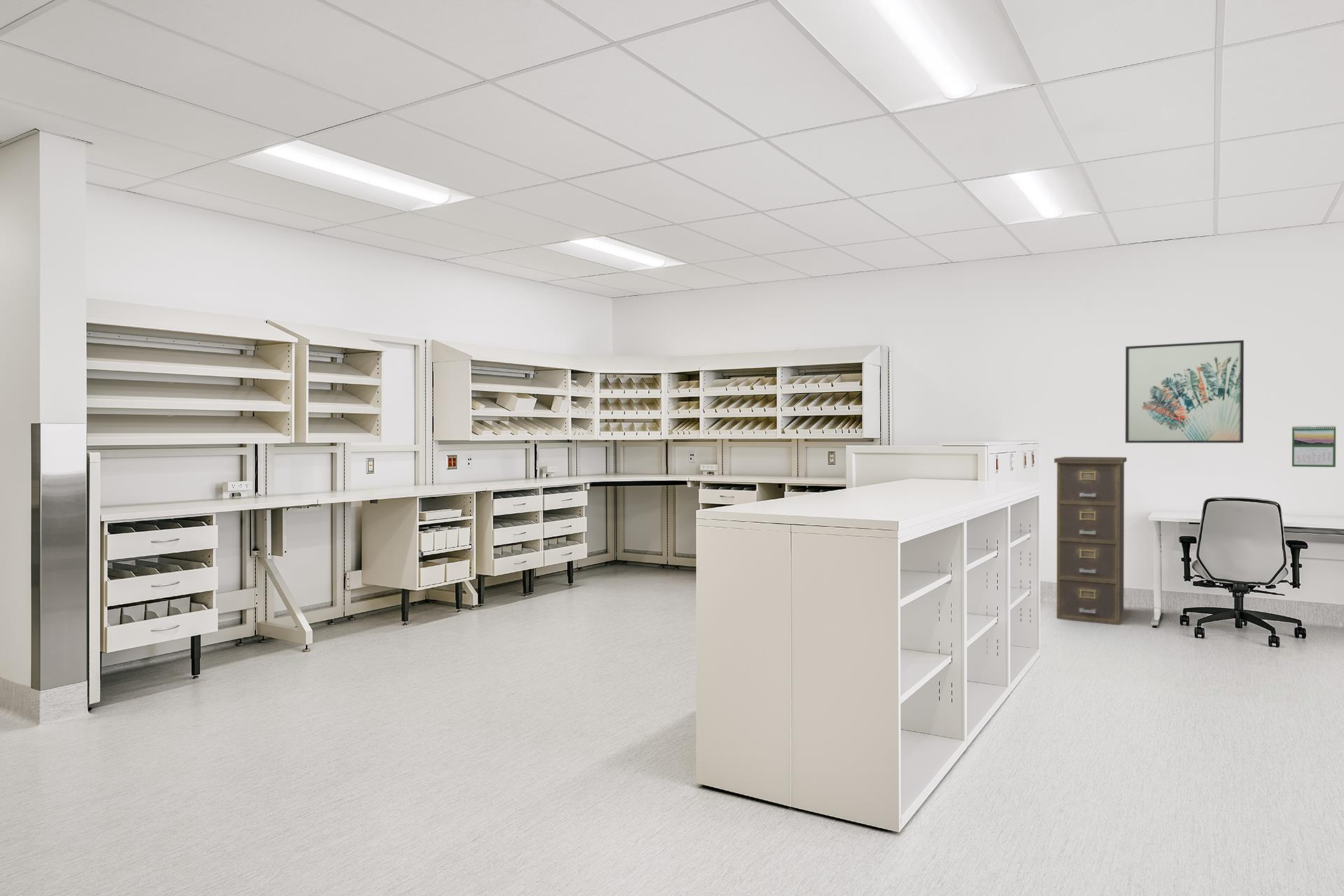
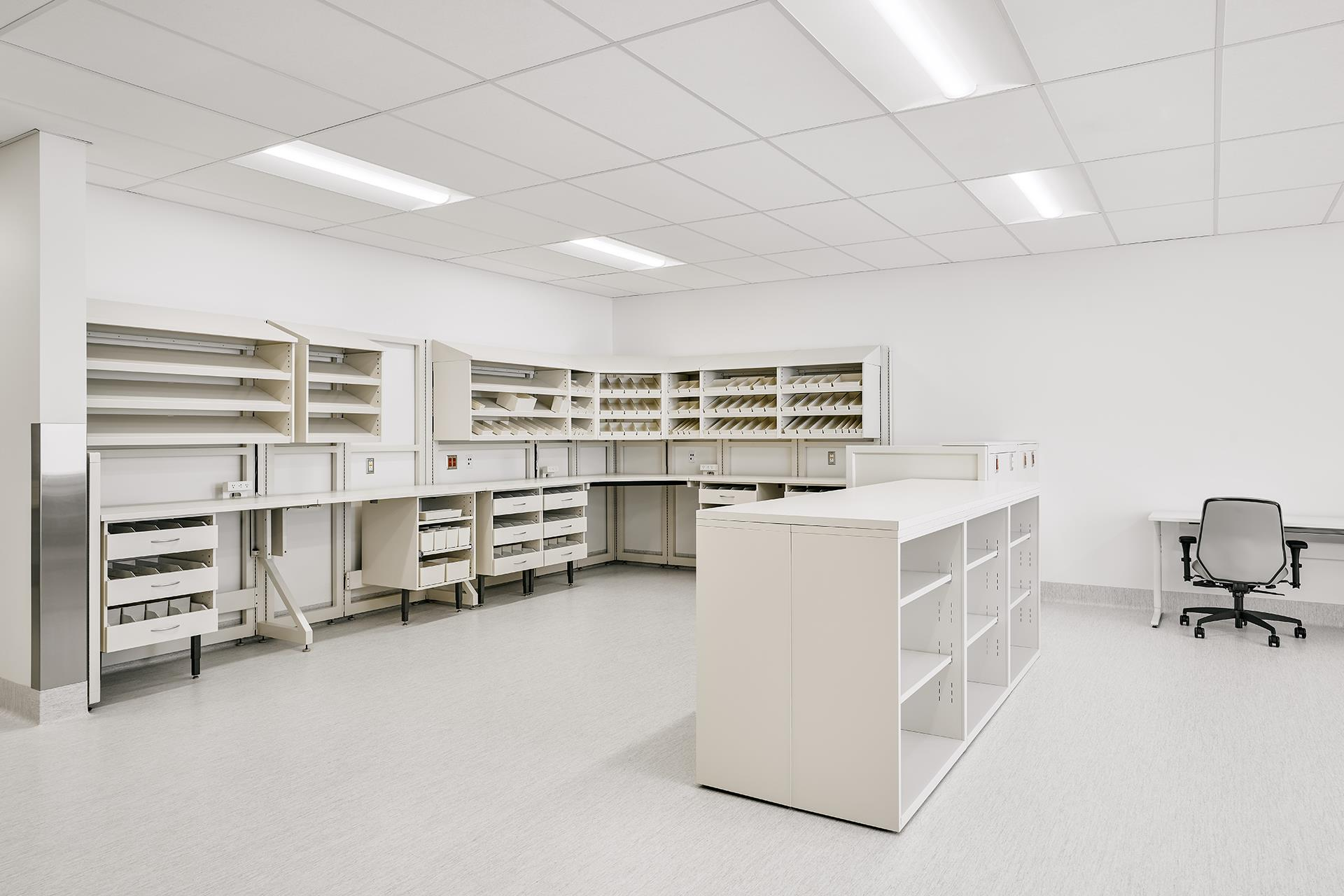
- calendar [1292,424,1336,468]
- wall art [1125,339,1245,444]
- filing cabinet [1054,456,1127,625]
